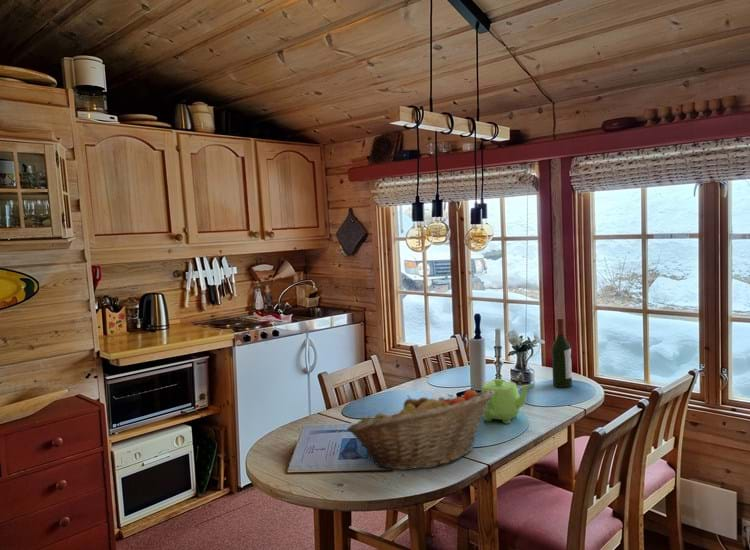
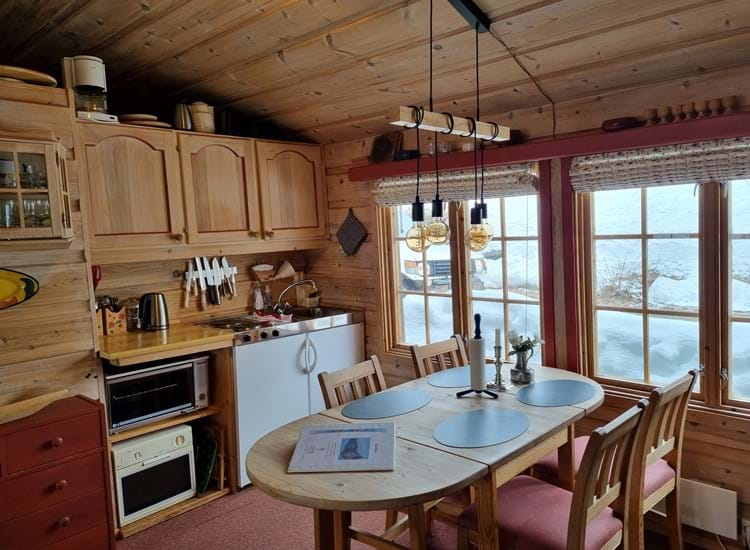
- fruit basket [346,389,494,471]
- wine bottle [551,317,573,389]
- teapot [480,378,534,424]
